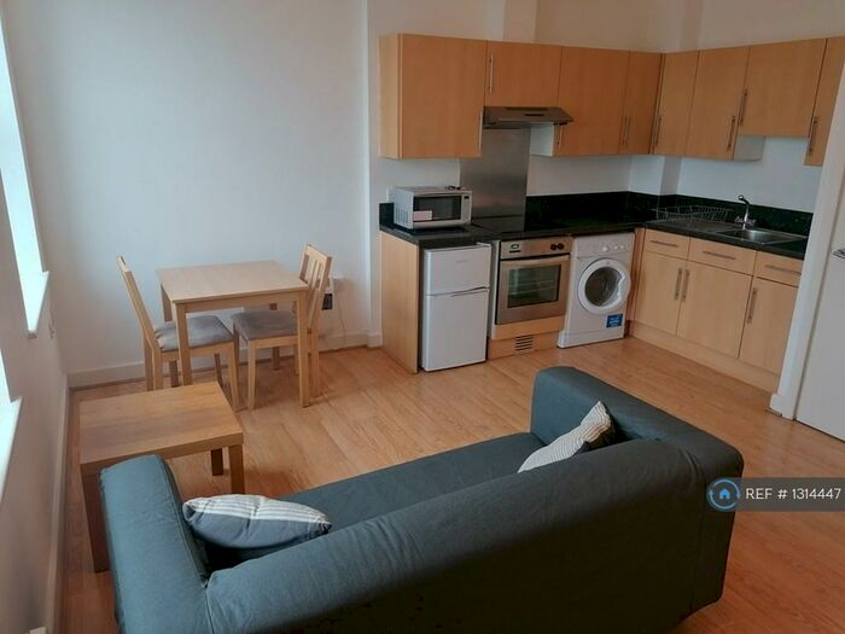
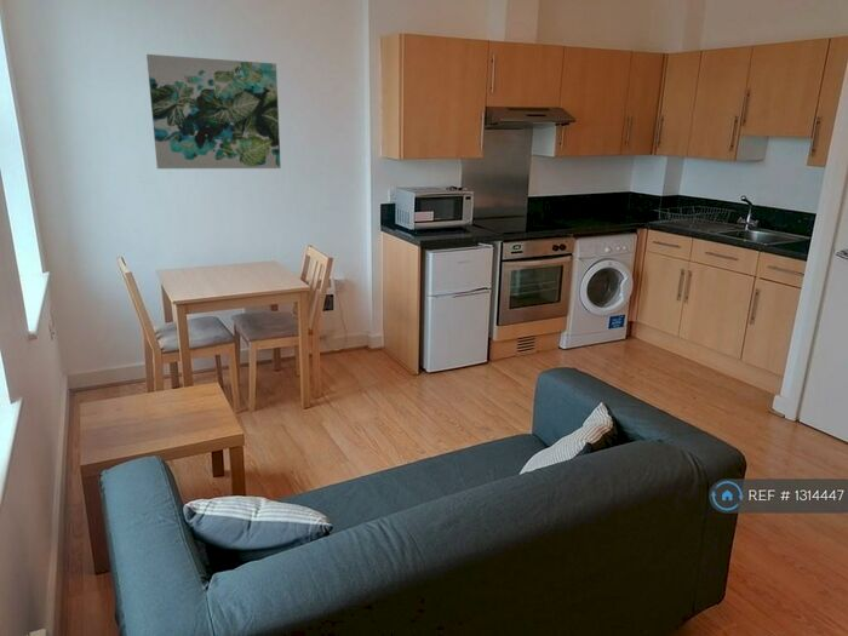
+ wall art [145,53,282,170]
